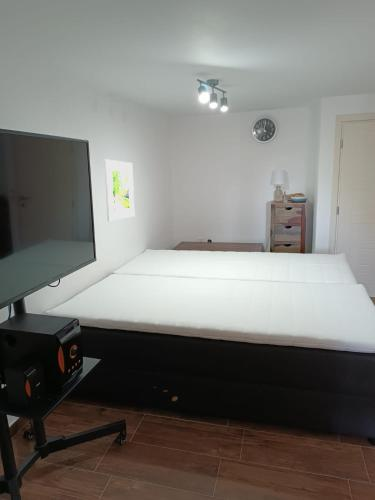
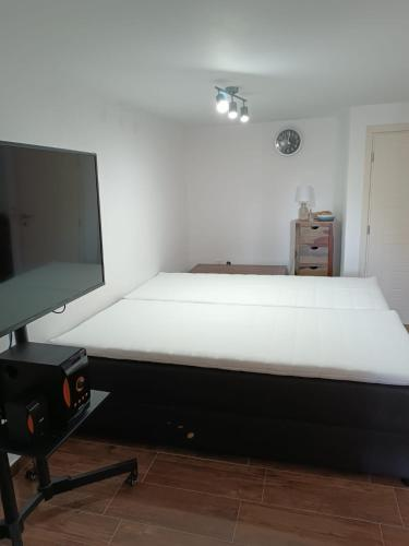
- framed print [104,159,135,222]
